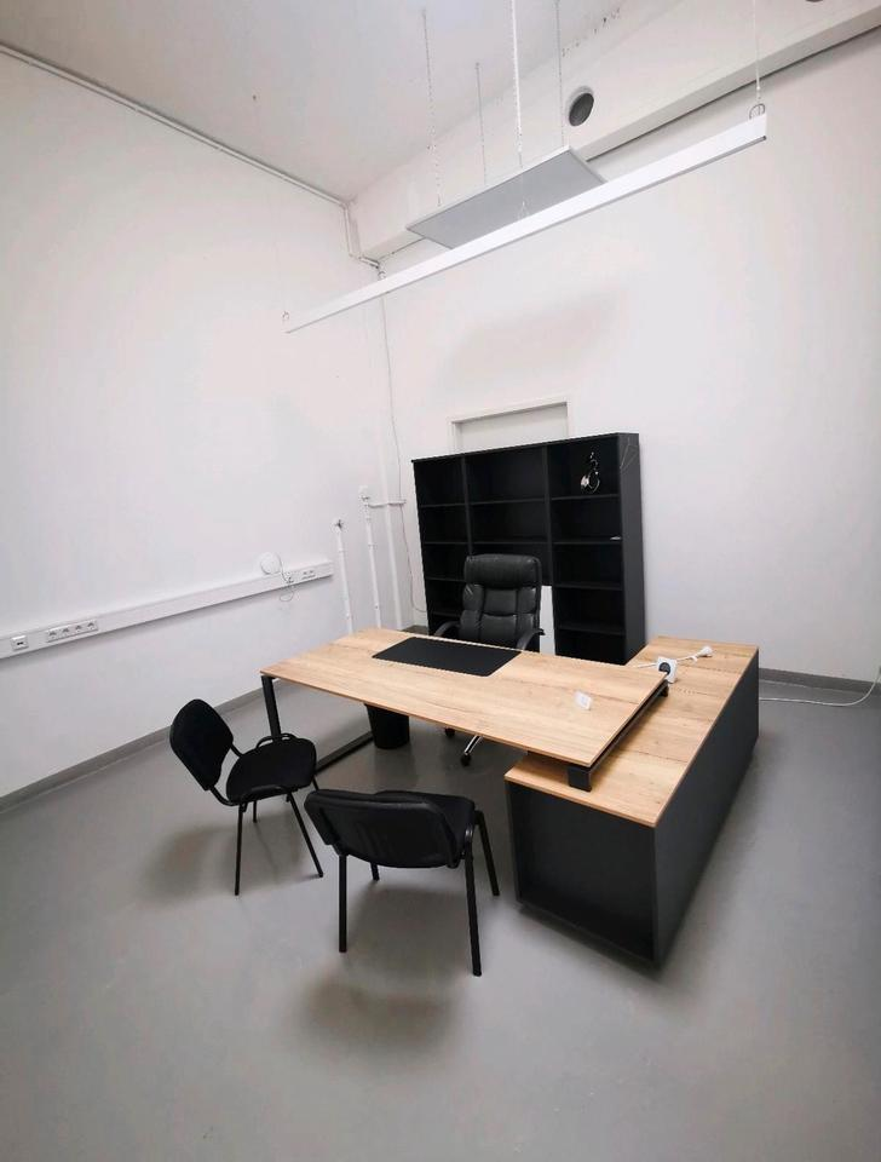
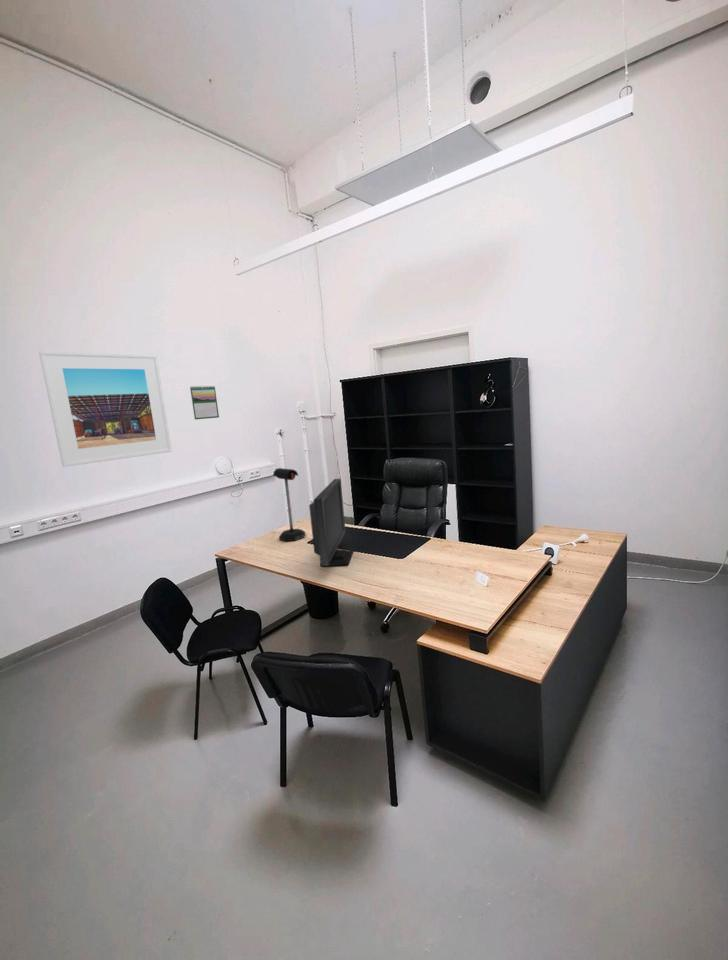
+ computer monitor [308,478,355,567]
+ mailbox [272,467,306,542]
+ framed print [38,350,173,468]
+ calendar [189,385,220,421]
